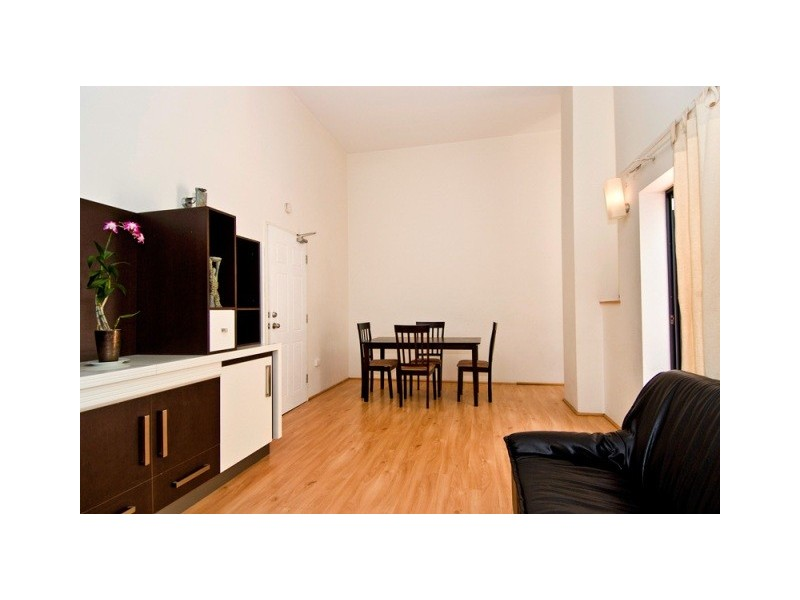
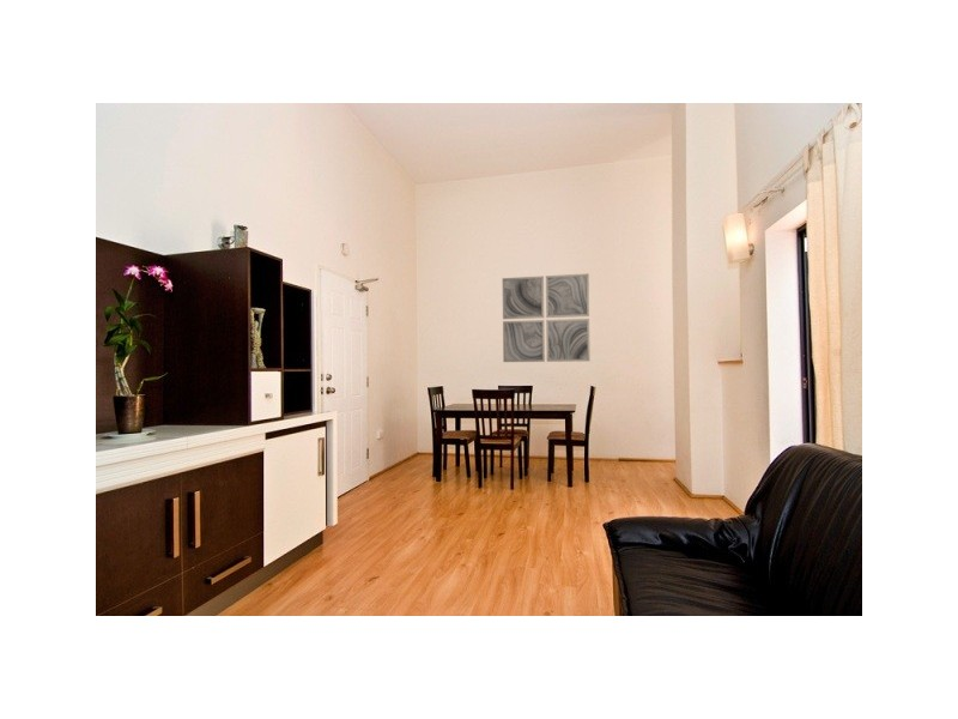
+ wall art [502,272,590,363]
